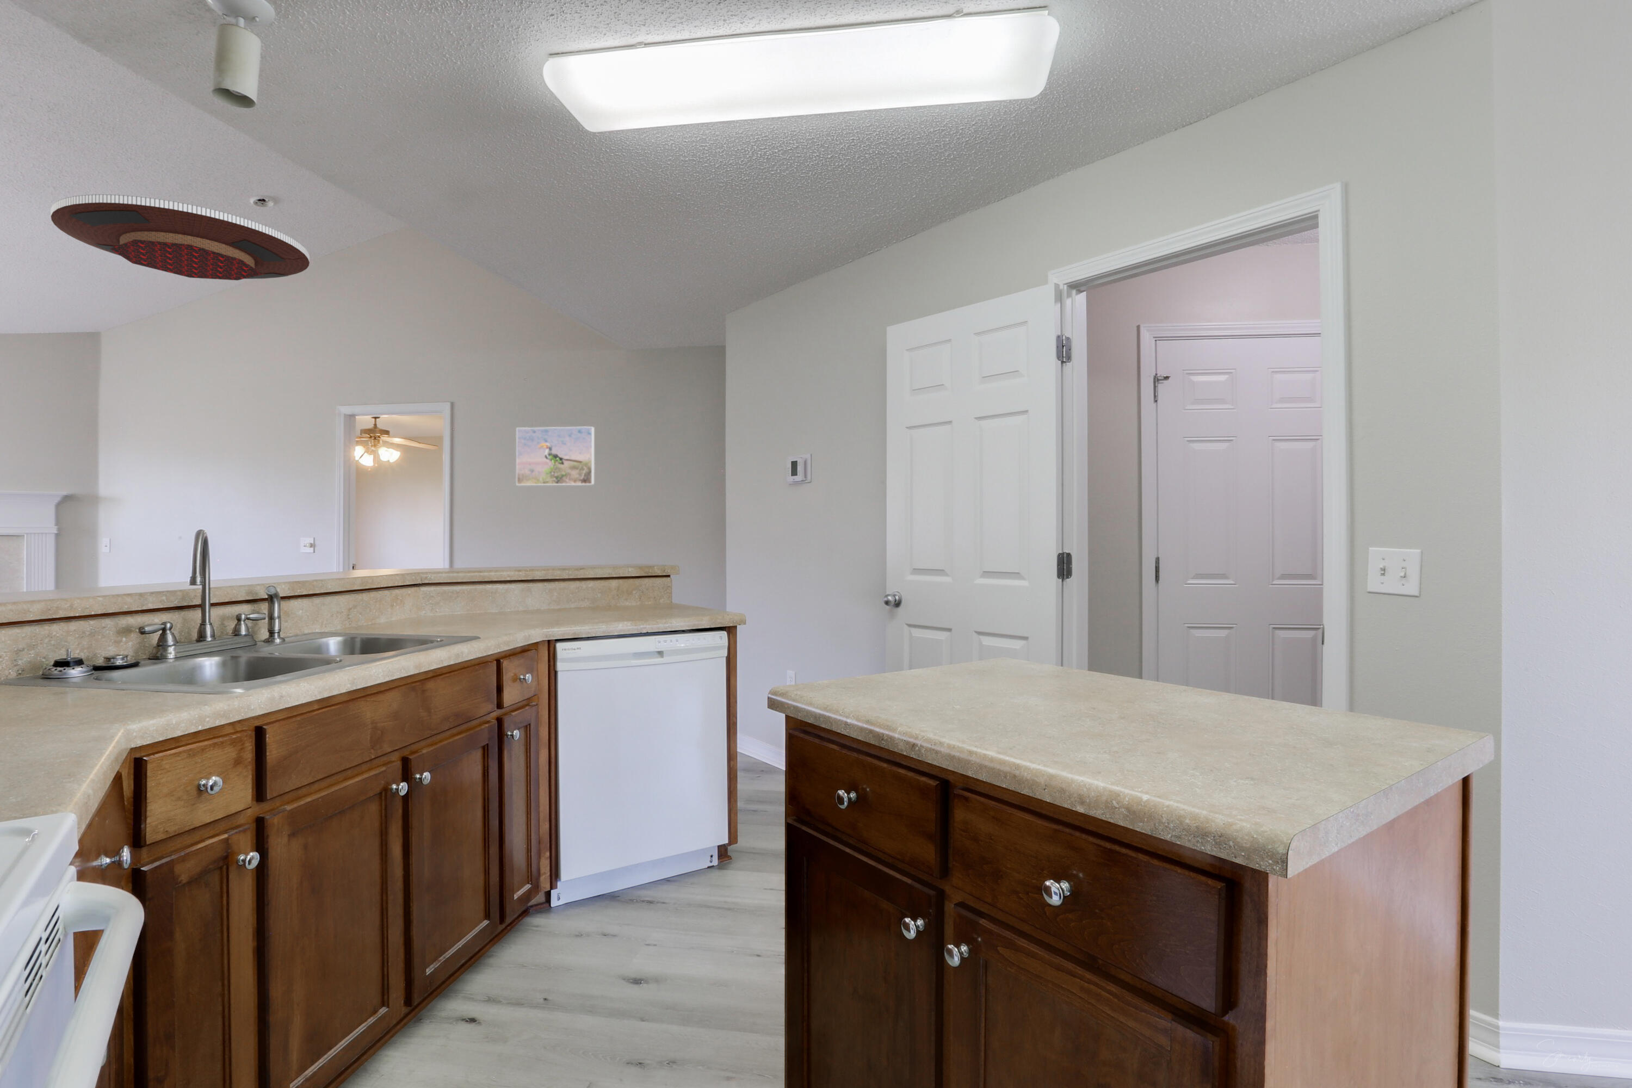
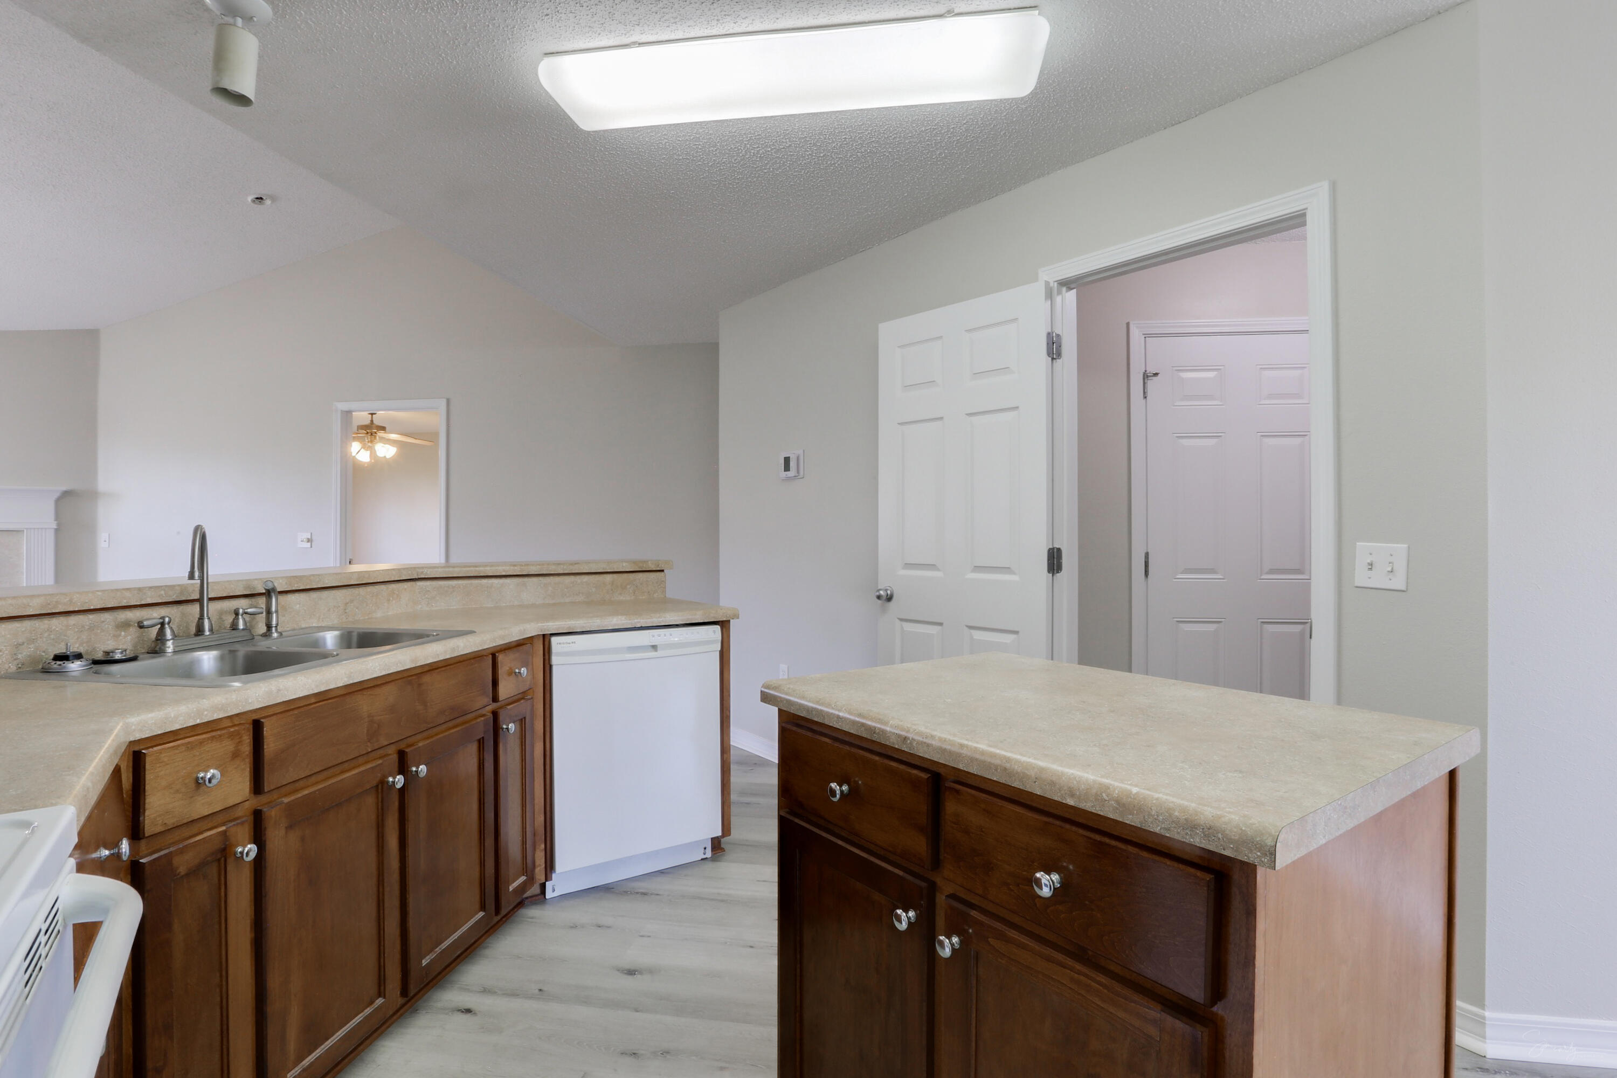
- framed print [516,426,595,486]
- drain cover [50,193,310,280]
